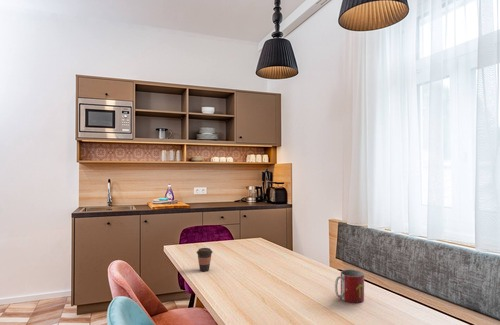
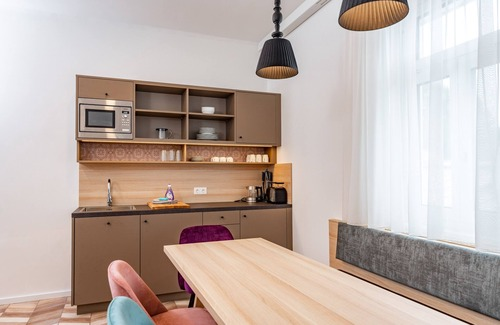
- mug [334,269,365,304]
- coffee cup [196,247,214,272]
